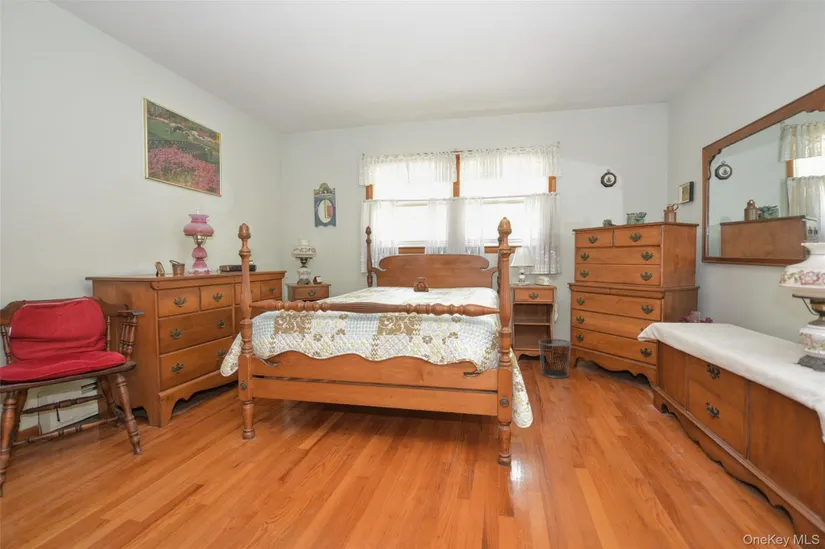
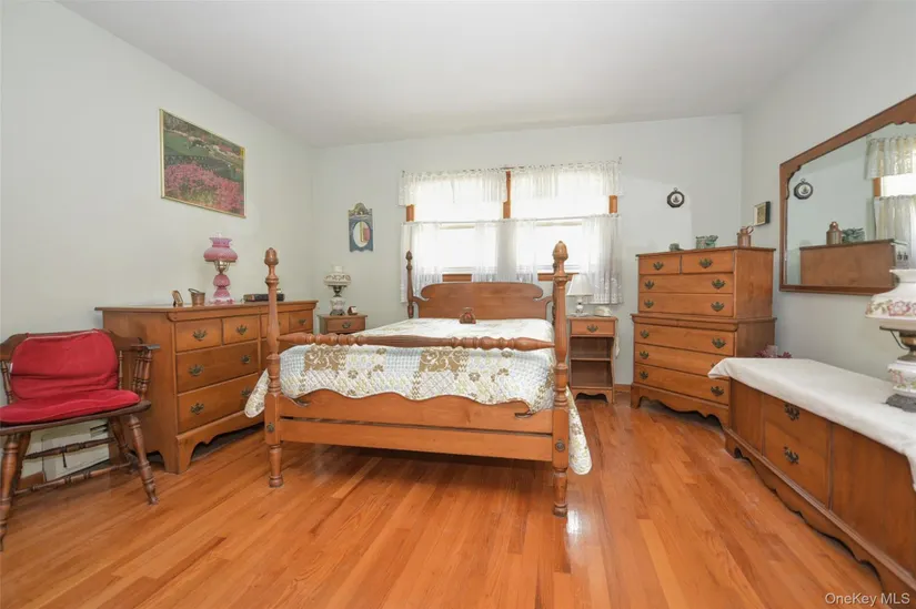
- waste bin [537,338,572,379]
